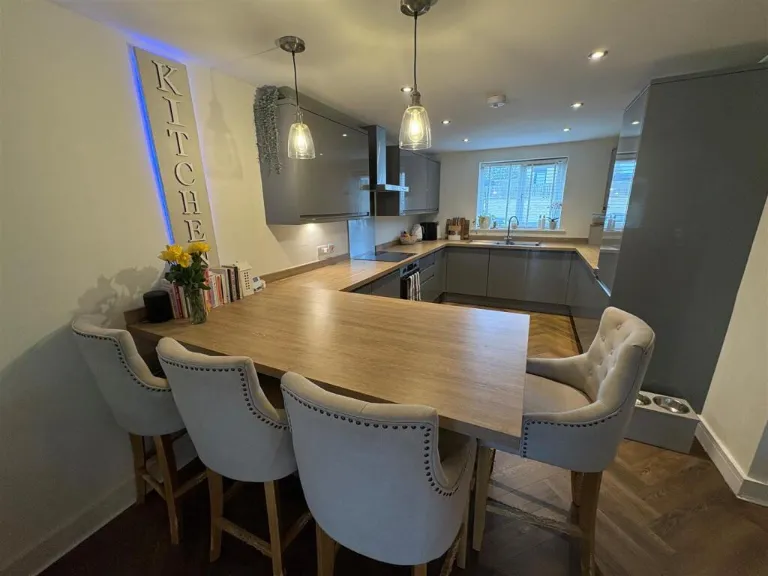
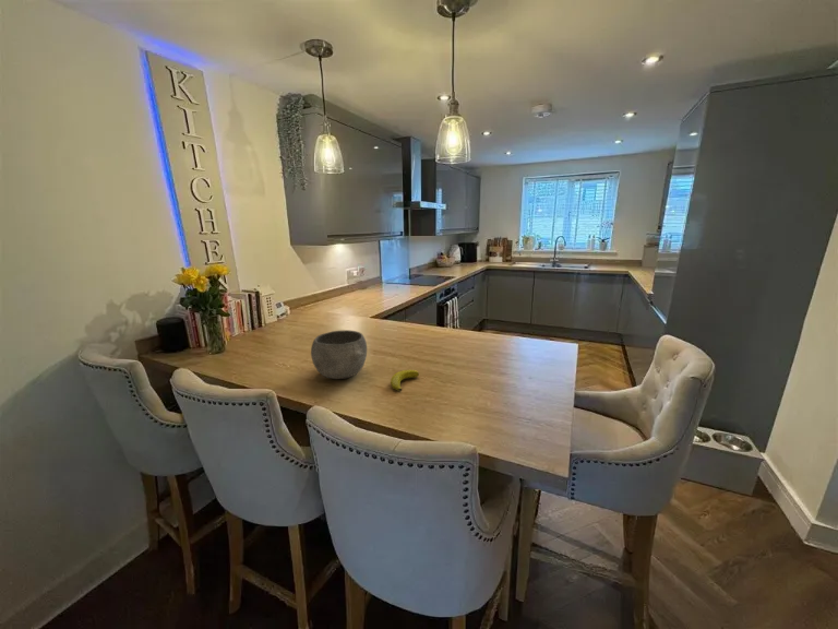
+ bowl [310,329,368,380]
+ banana [390,369,420,392]
